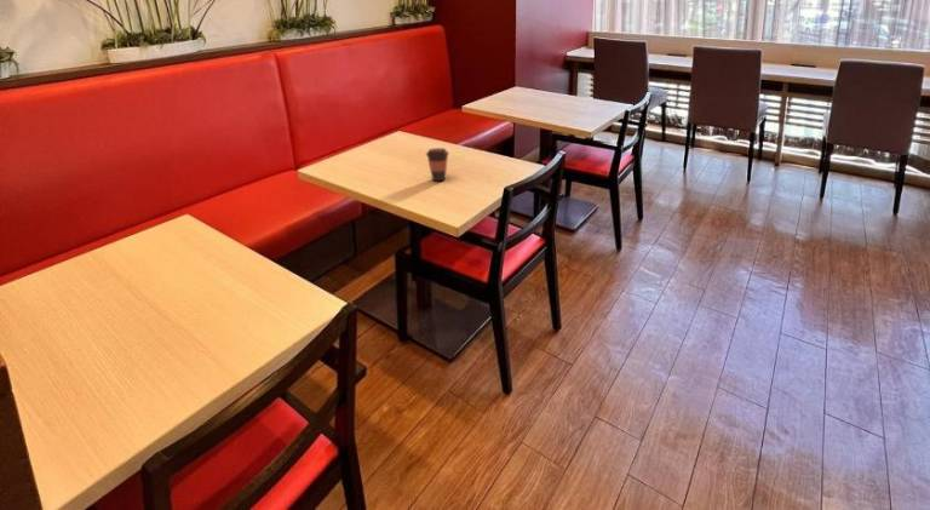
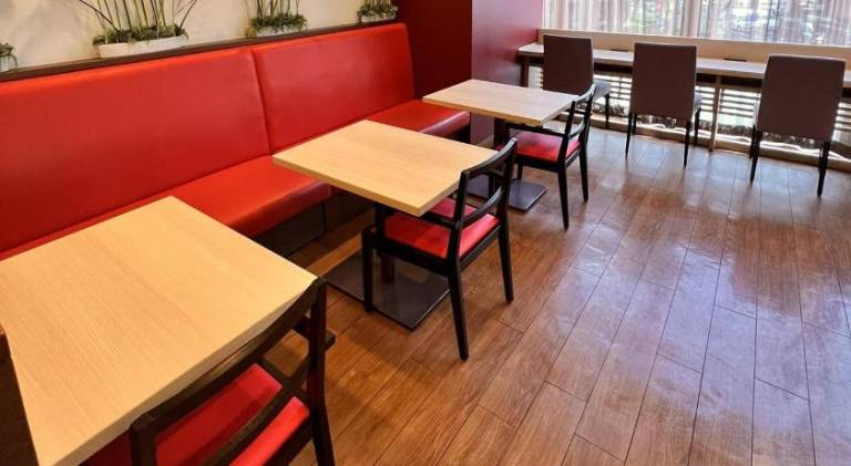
- coffee cup [425,147,450,182]
